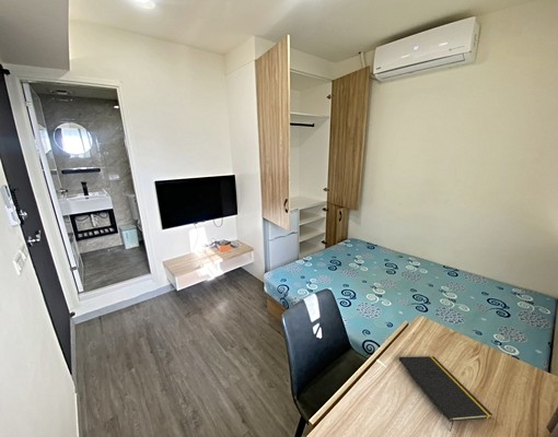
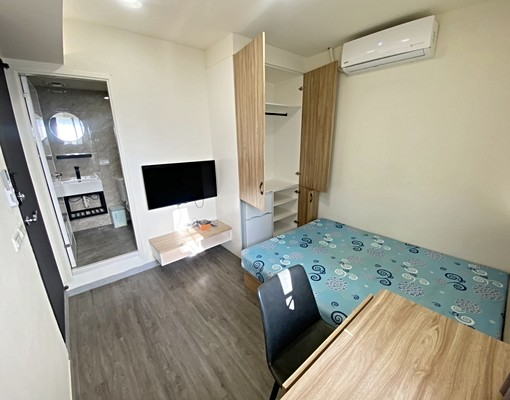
- notepad [397,355,493,433]
